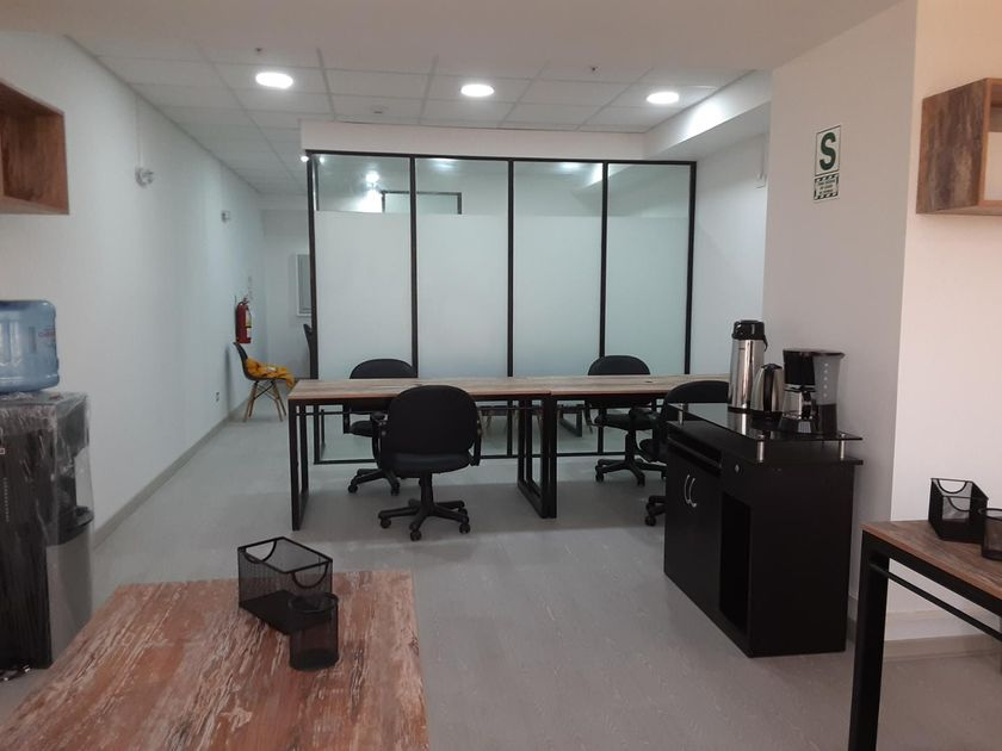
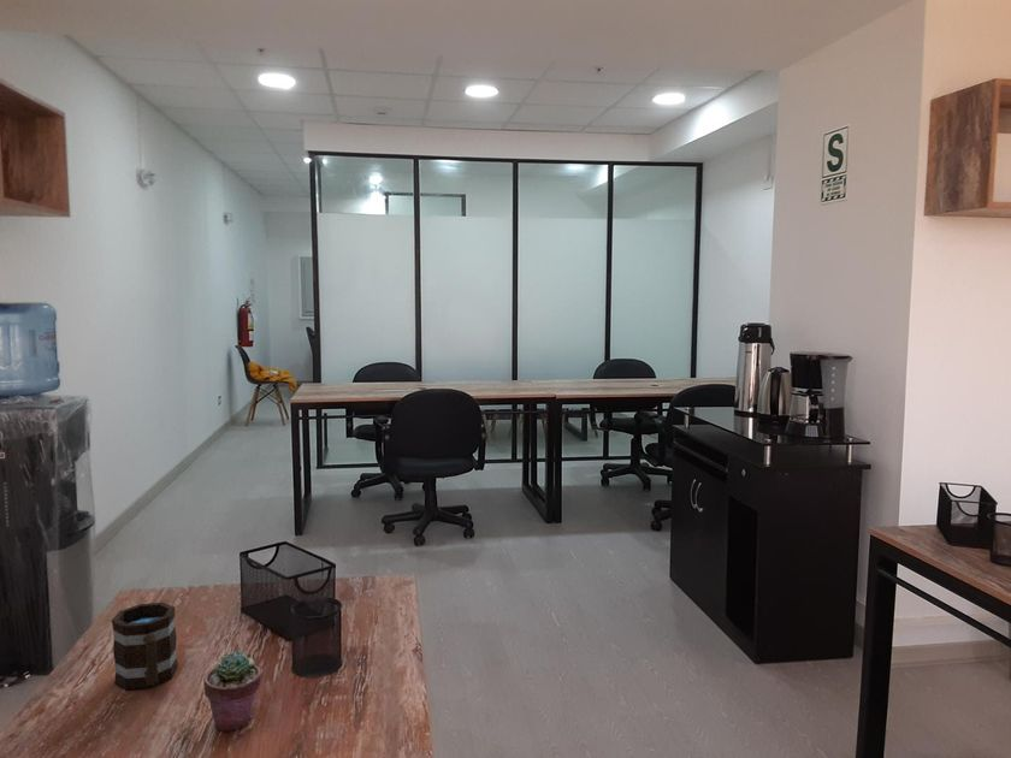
+ potted succulent [202,650,262,732]
+ mug [111,602,179,691]
